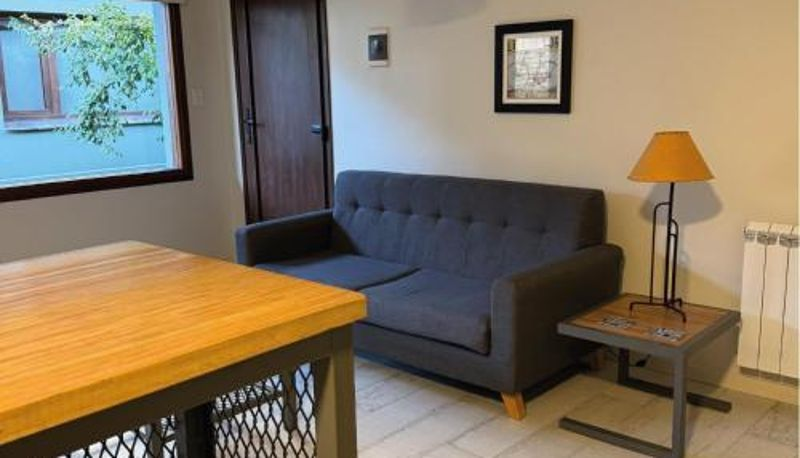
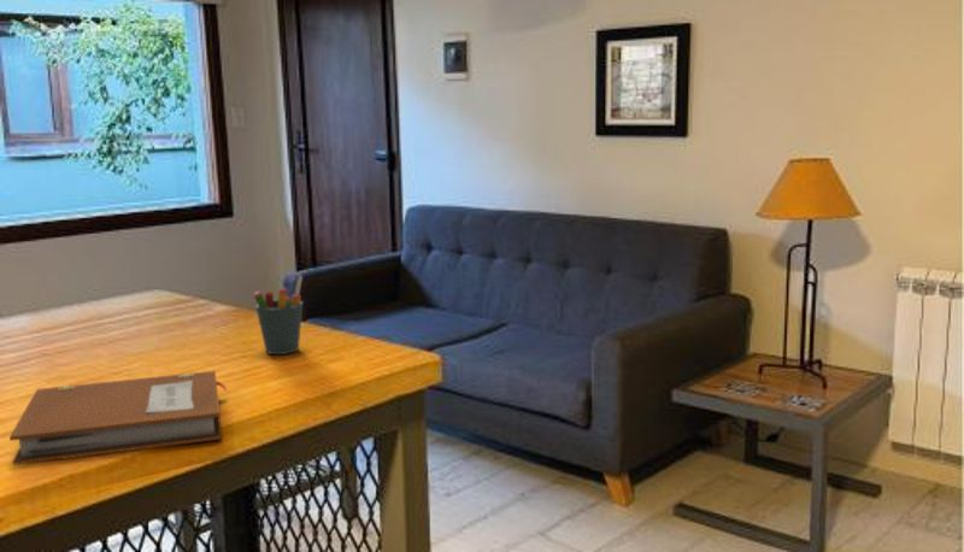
+ notebook [8,370,228,466]
+ pen holder [252,274,304,356]
